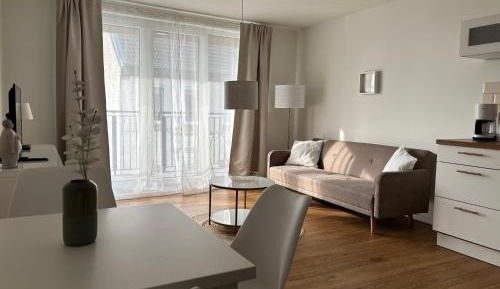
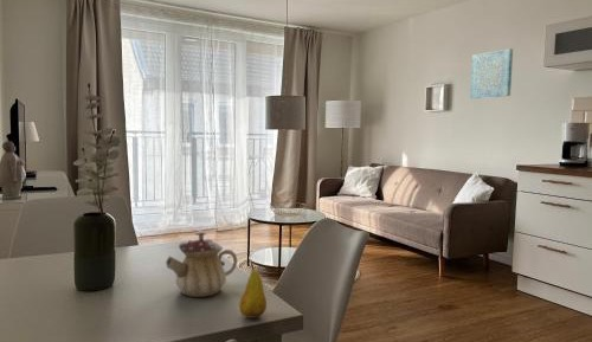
+ wall art [469,47,514,99]
+ fruit [238,260,268,318]
+ teapot [165,230,238,298]
